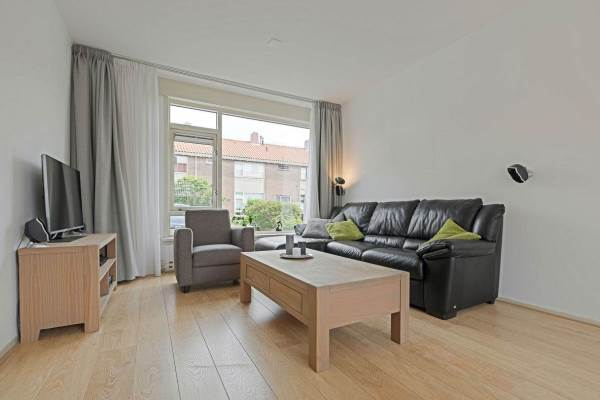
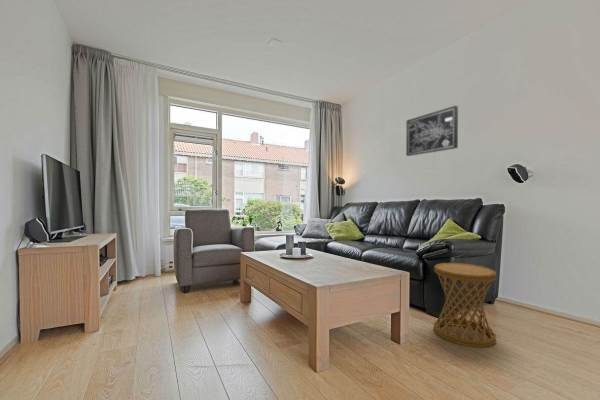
+ wall art [405,105,459,157]
+ side table [433,262,497,348]
